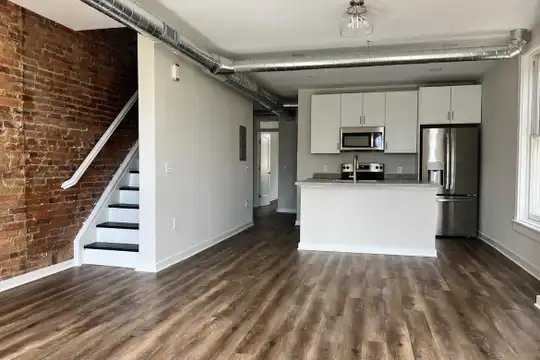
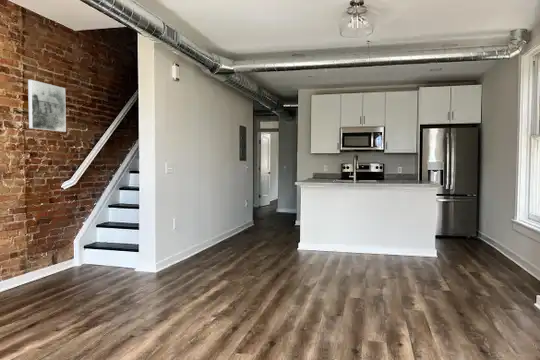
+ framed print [27,79,67,133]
